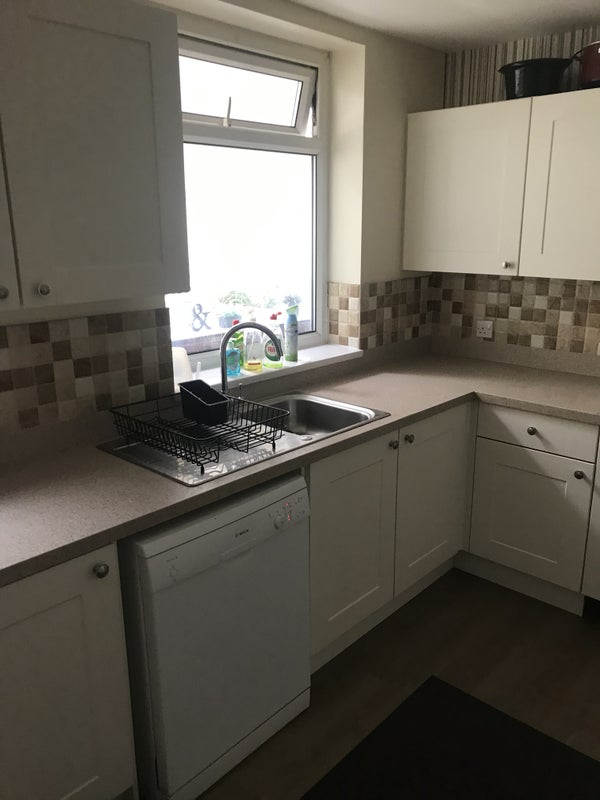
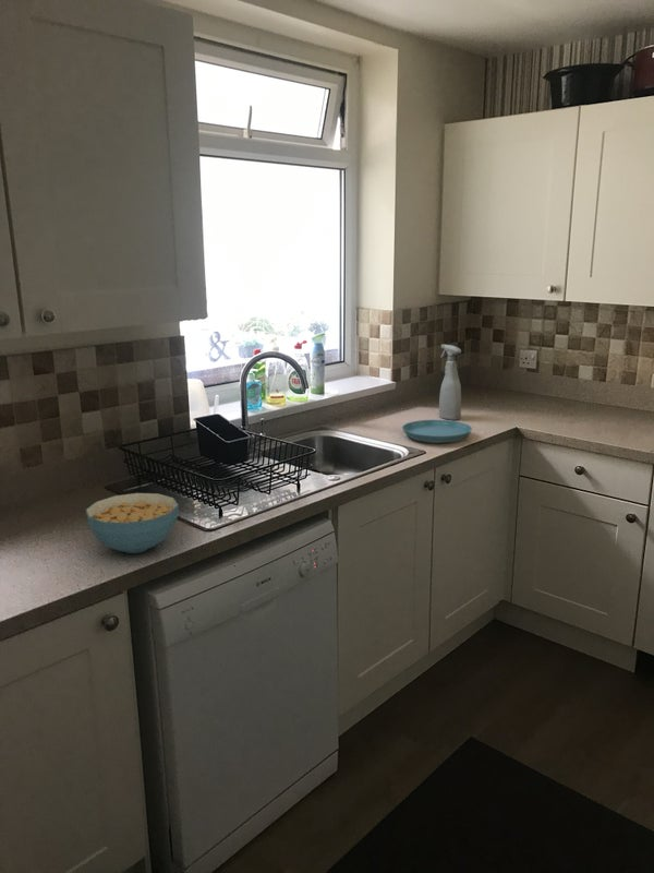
+ cereal bowl [85,492,180,554]
+ spray bottle [438,344,462,421]
+ saucer [401,419,473,444]
